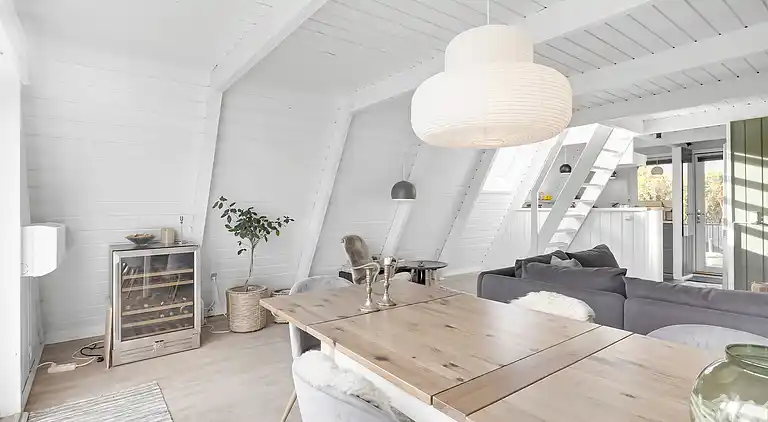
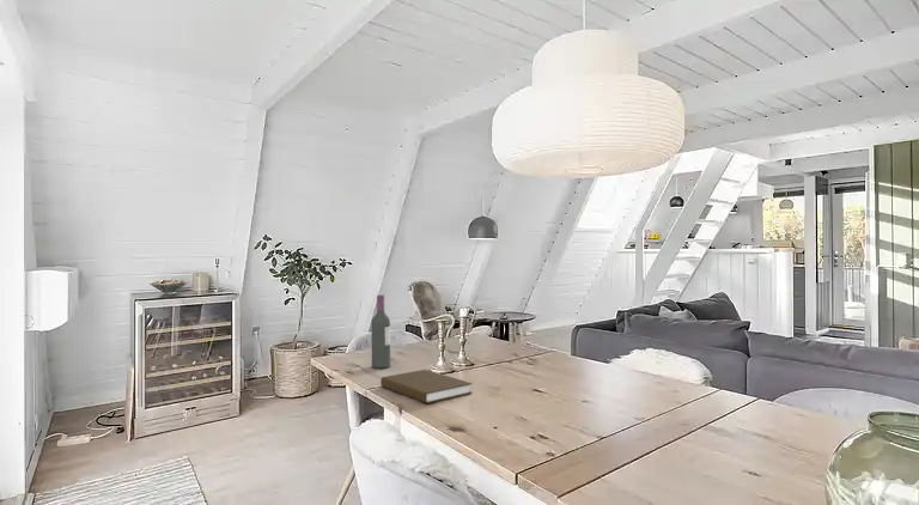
+ book [379,369,473,404]
+ wine bottle [370,294,391,370]
